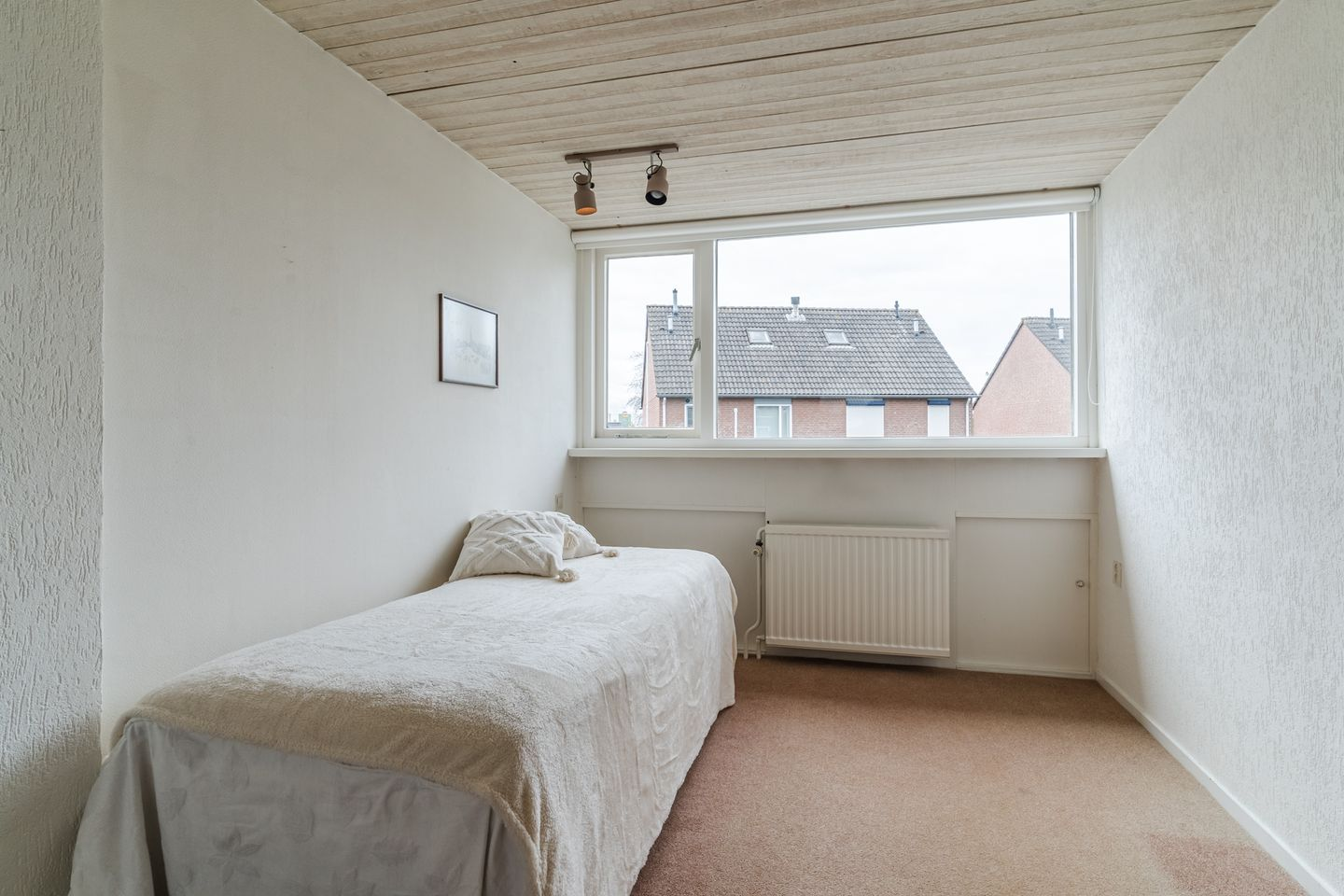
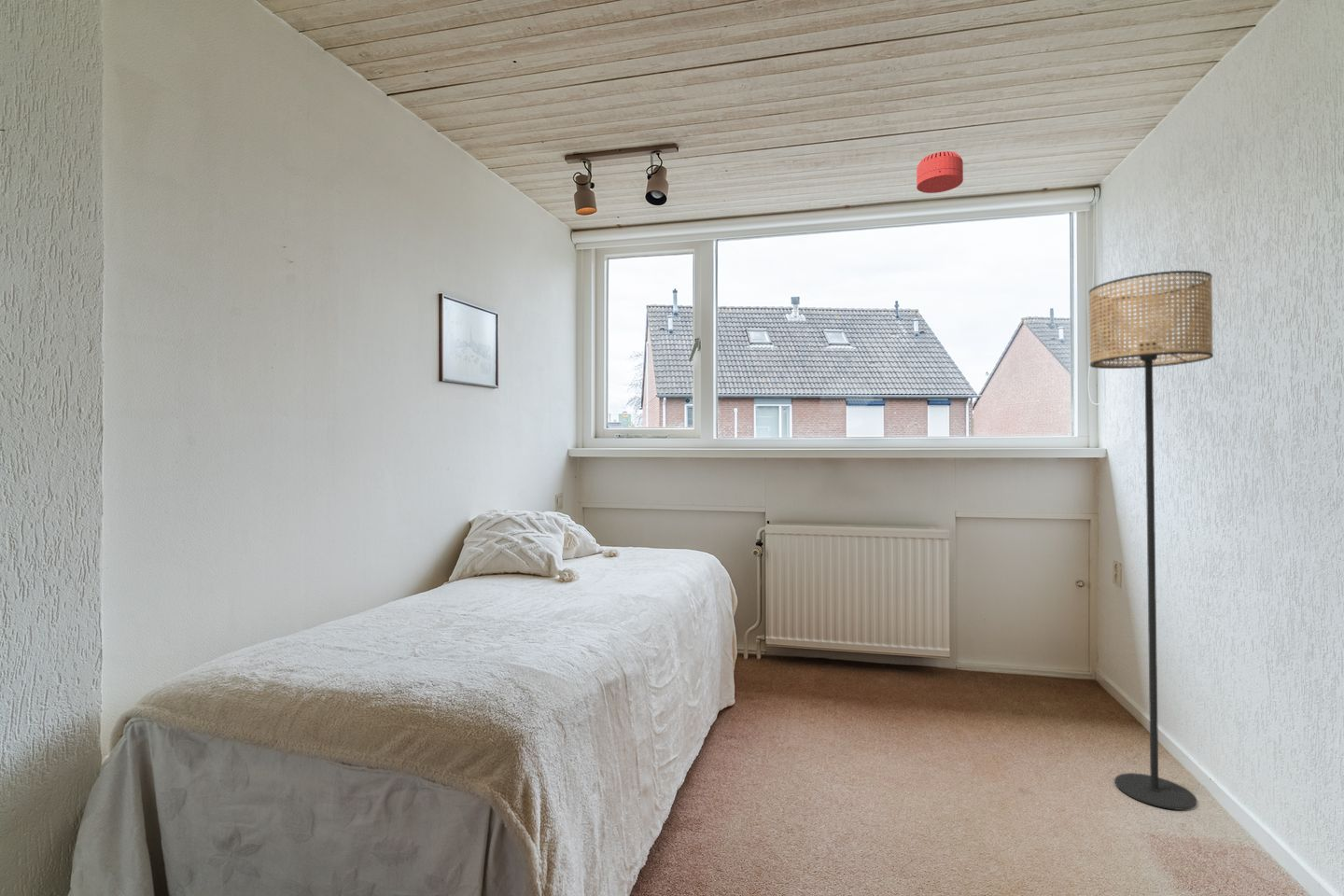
+ floor lamp [1088,270,1214,811]
+ smoke detector [916,150,964,194]
